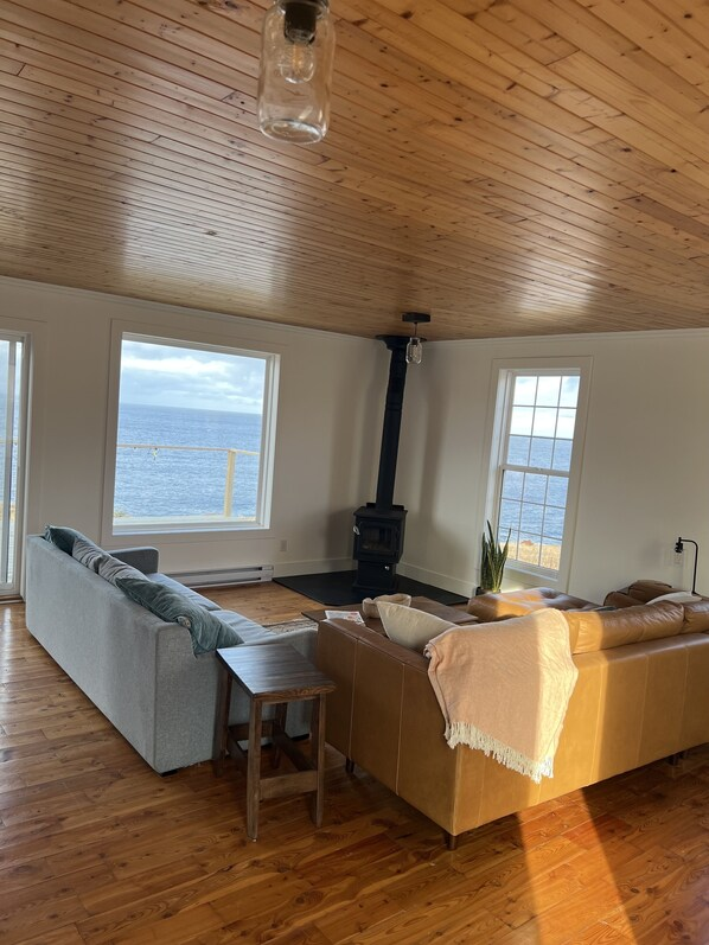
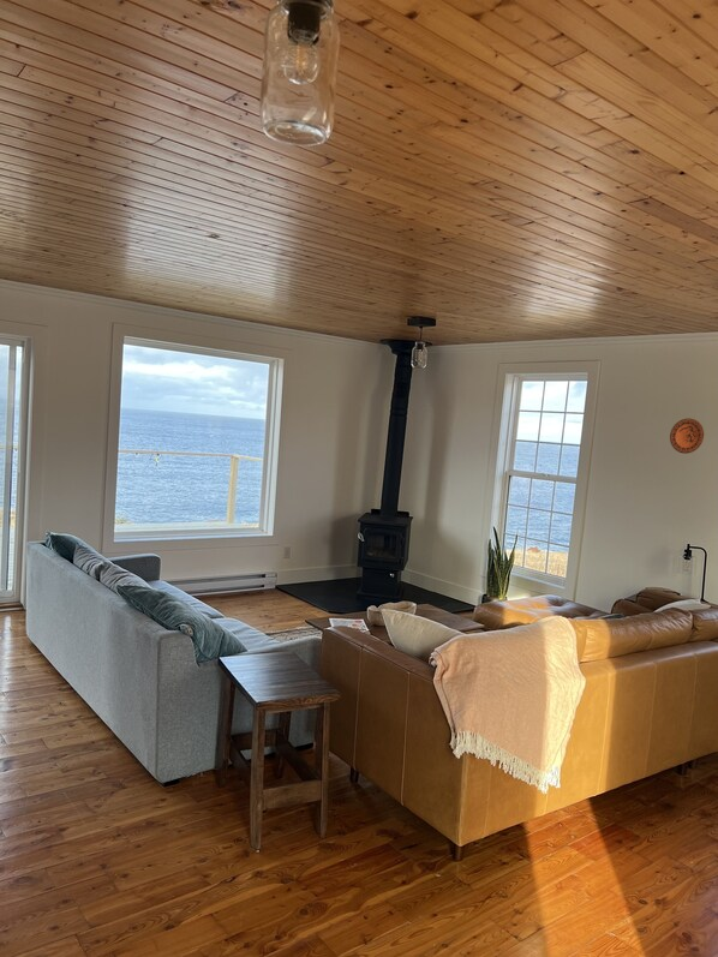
+ decorative plate [669,418,705,455]
